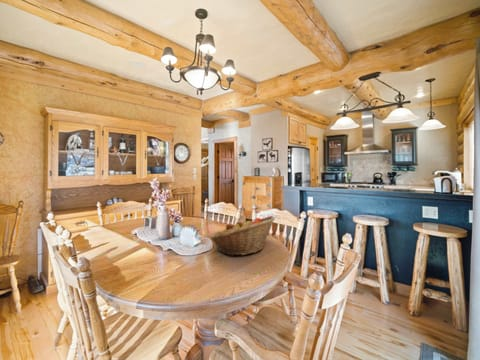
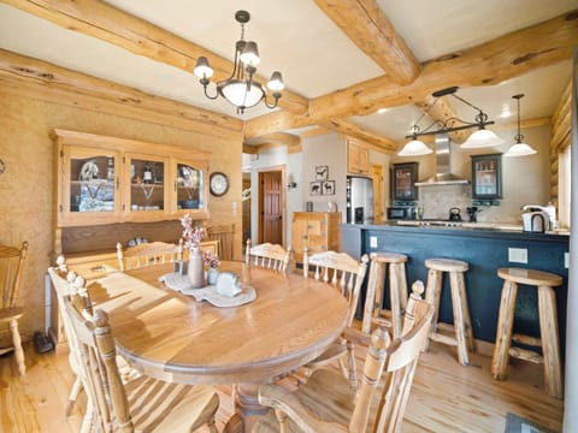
- fruit basket [209,215,276,257]
